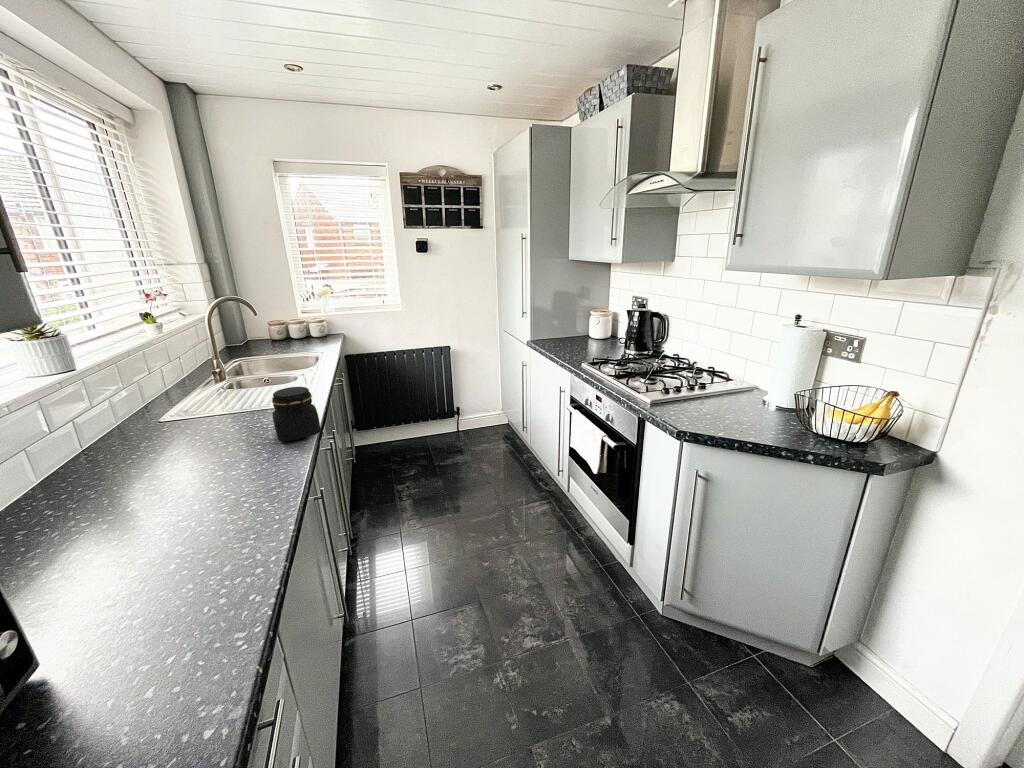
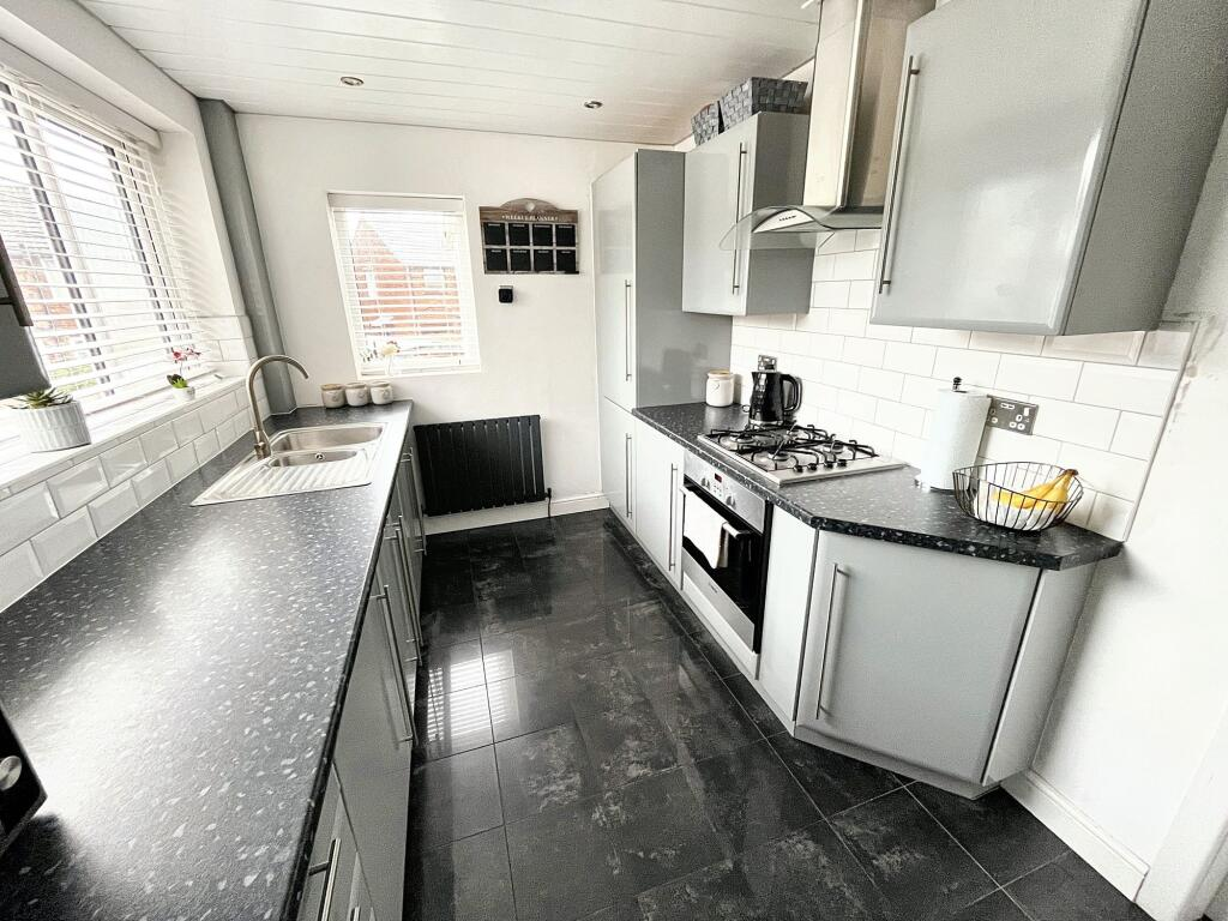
- jar [271,386,322,442]
